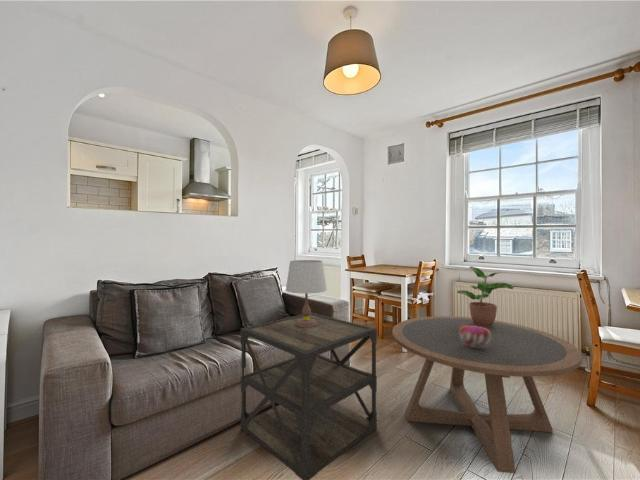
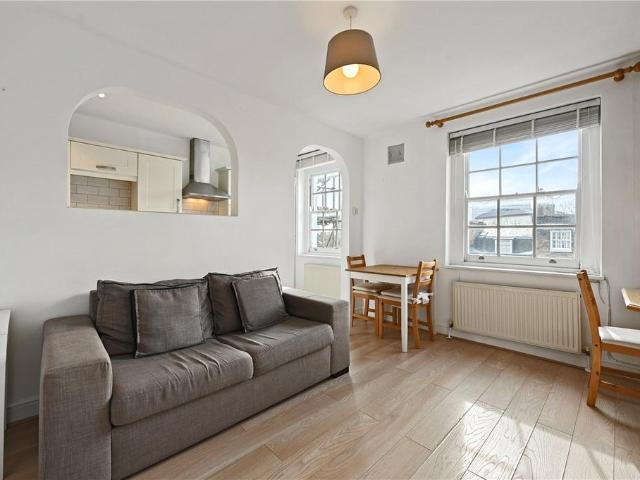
- potted plant [456,265,515,327]
- coffee table [391,315,583,474]
- decorative bowl [460,326,490,348]
- table lamp [285,259,328,327]
- side table [240,312,378,480]
